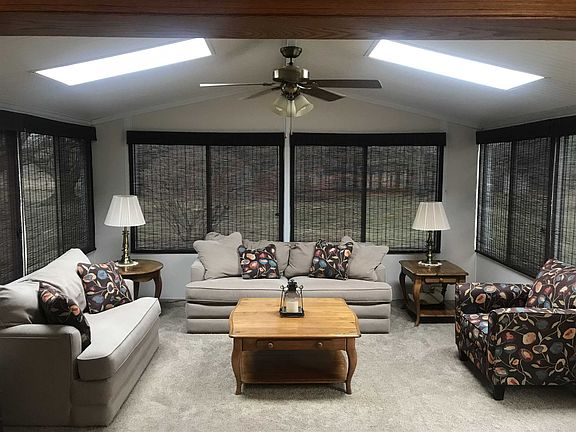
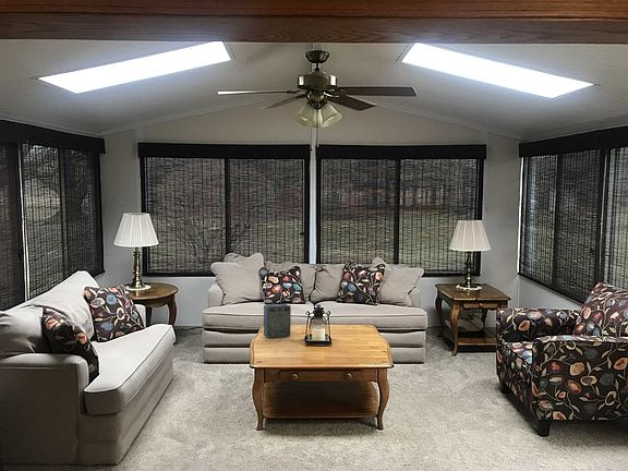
+ book [263,303,292,339]
